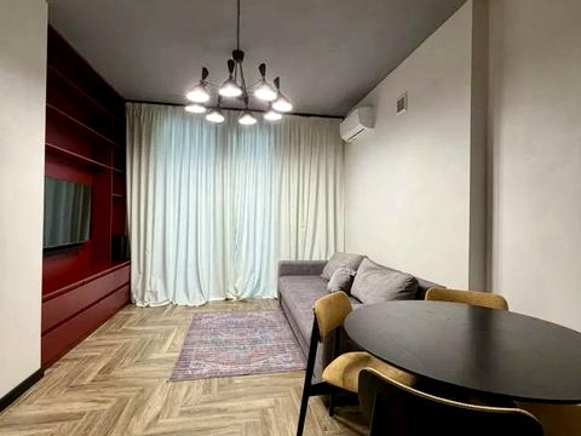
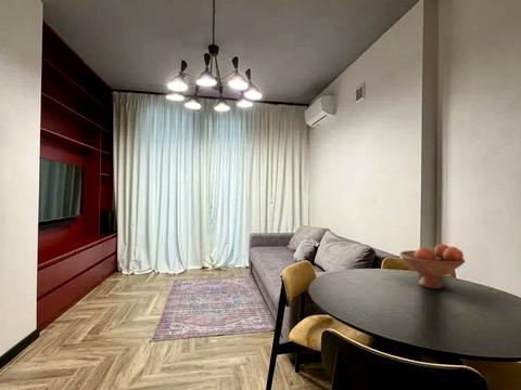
+ fruit bowl [398,243,466,289]
